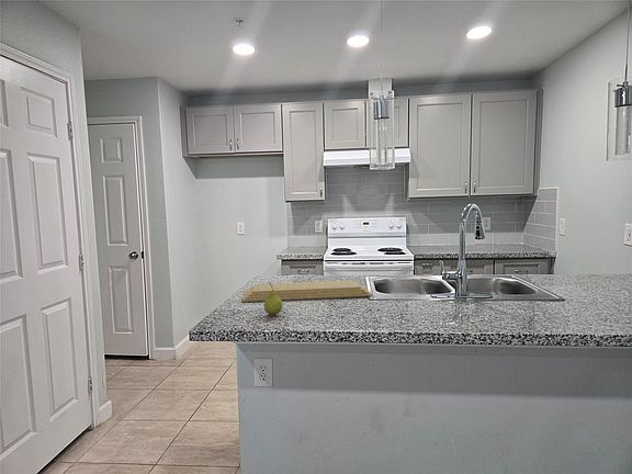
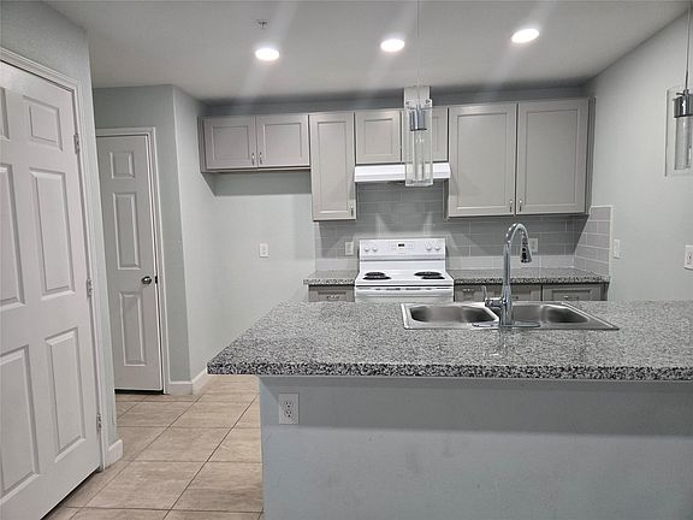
- fruit [263,281,284,316]
- cutting board [241,280,373,303]
